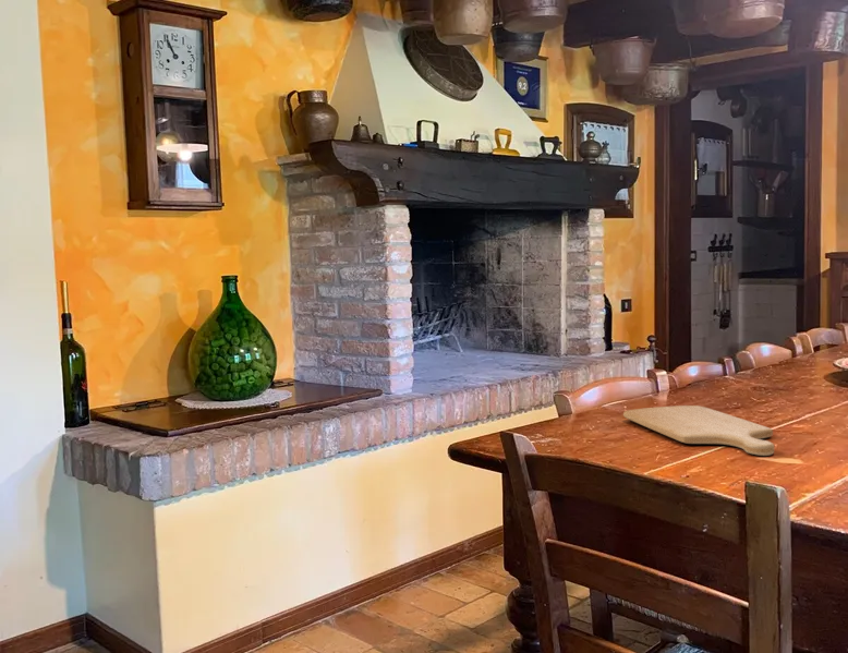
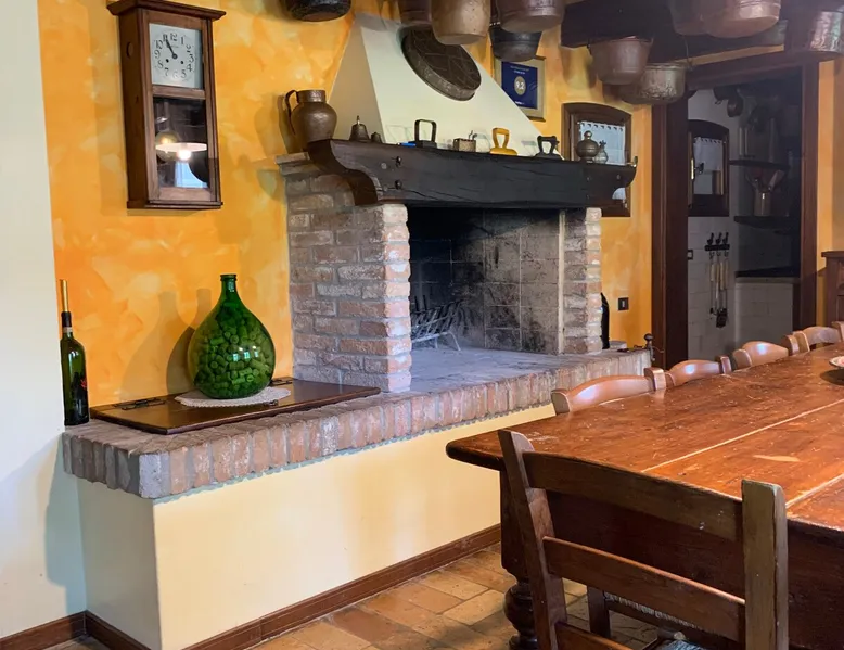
- chopping board [622,404,775,457]
